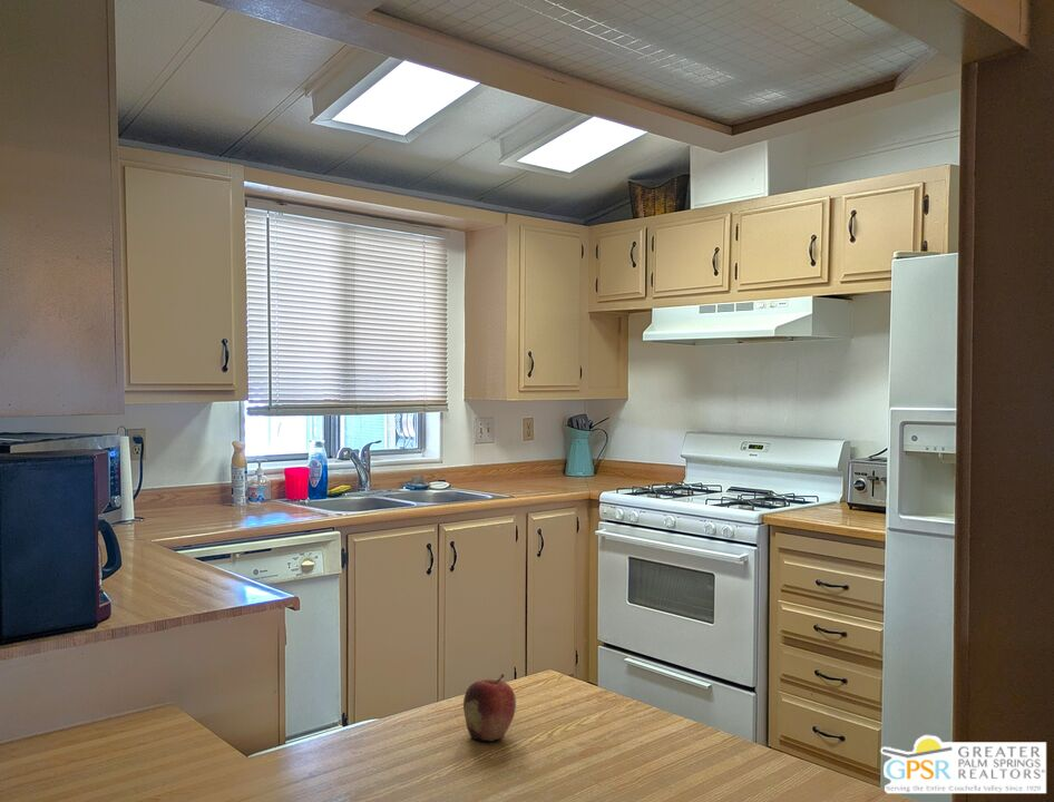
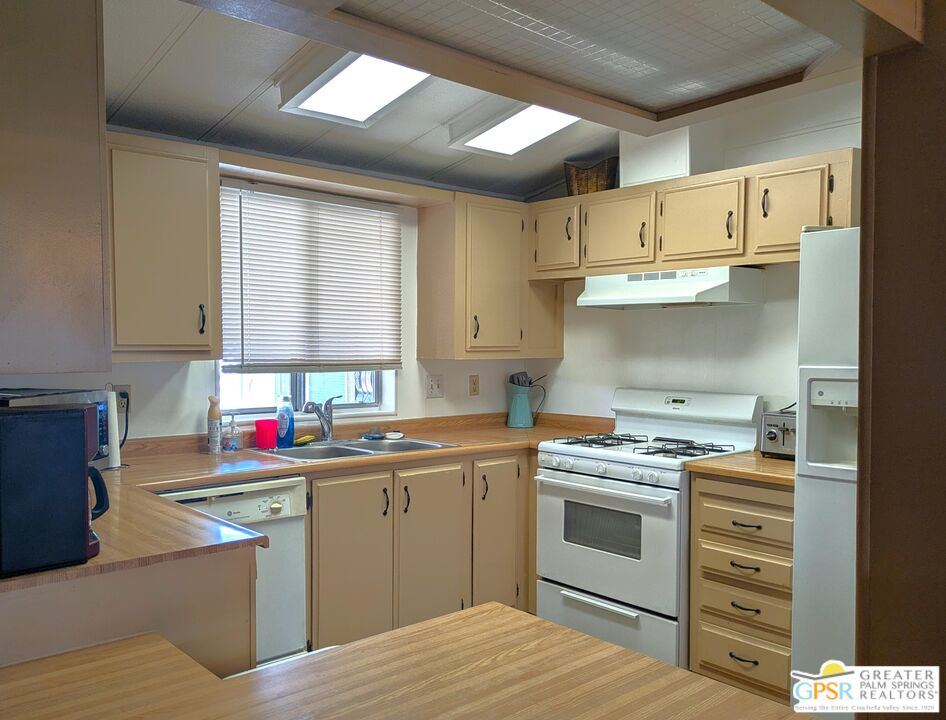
- fruit [462,673,517,742]
